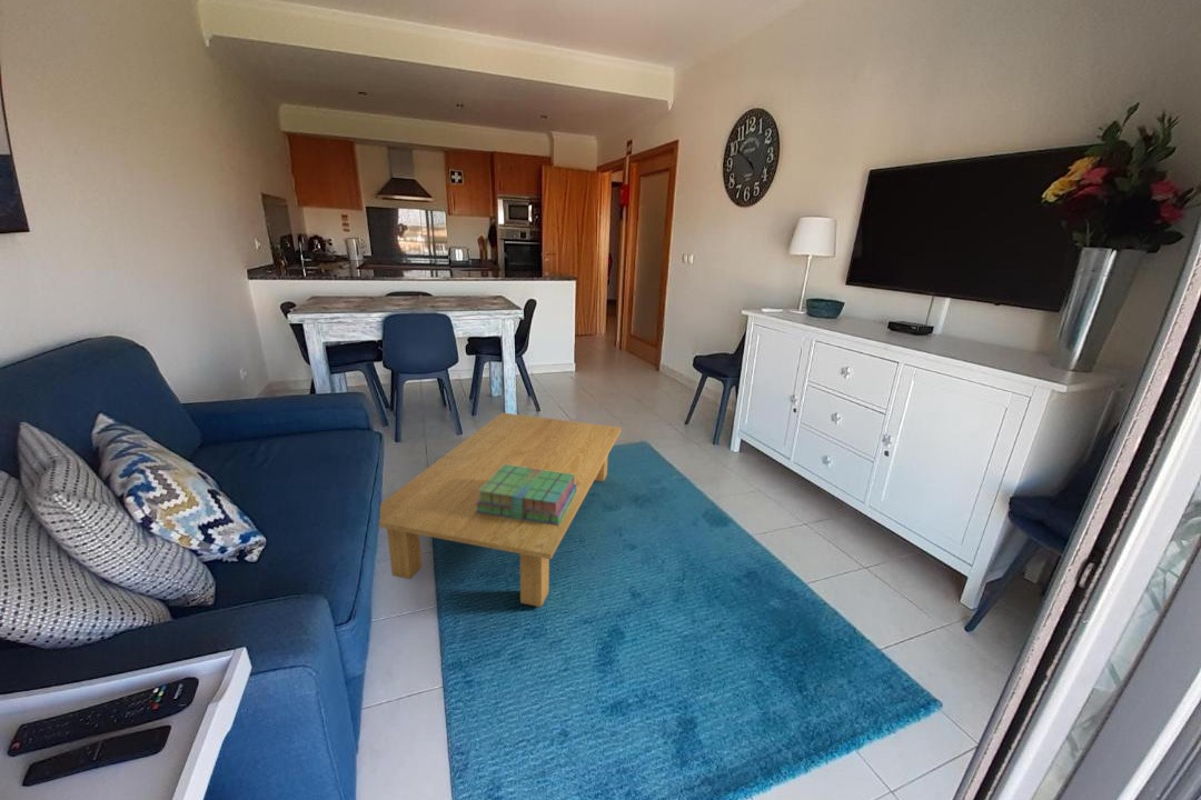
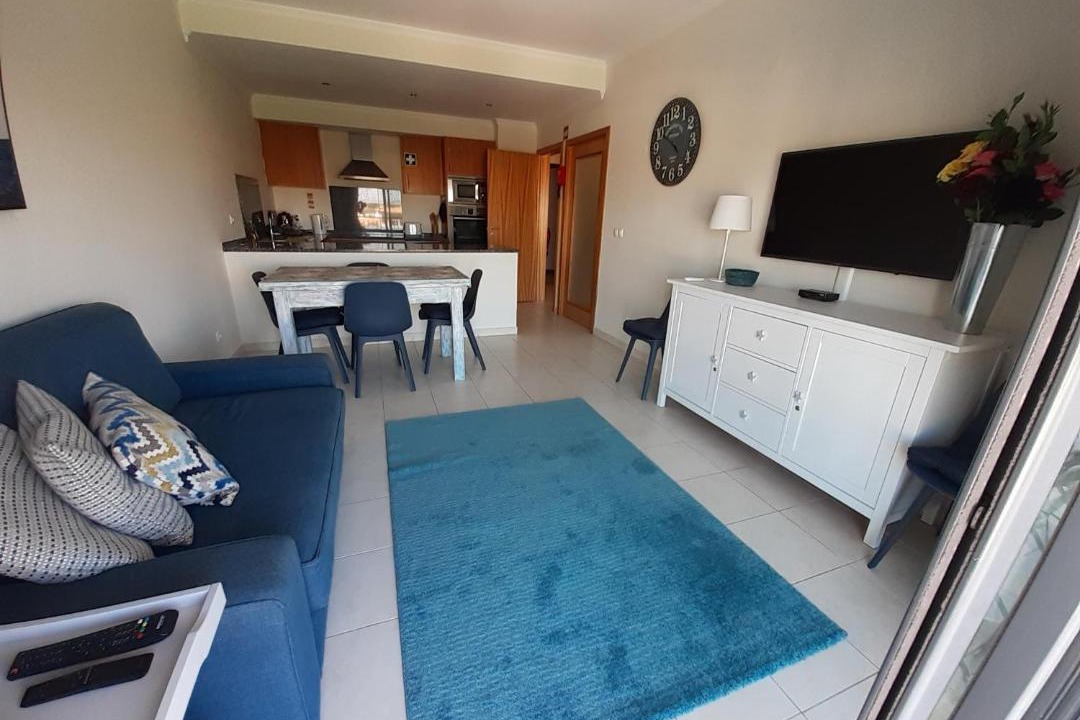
- stack of books [476,464,576,526]
- coffee table [378,411,623,608]
